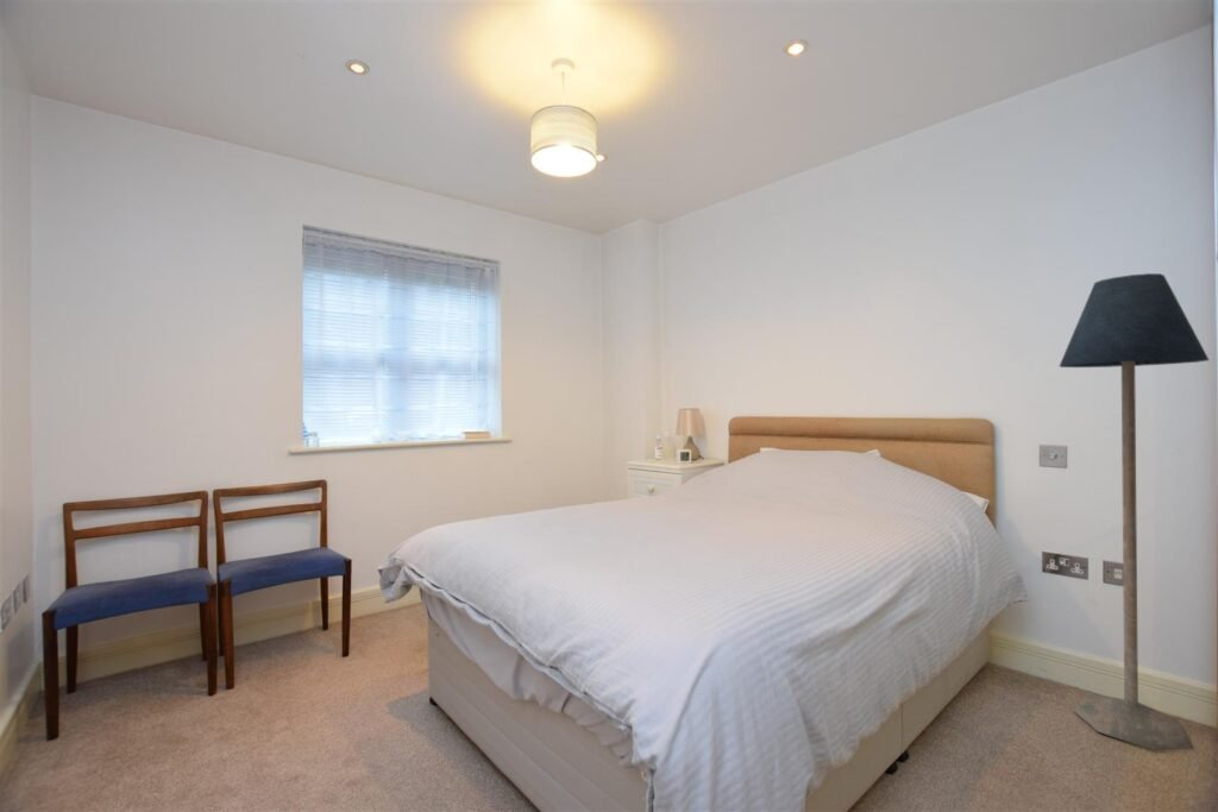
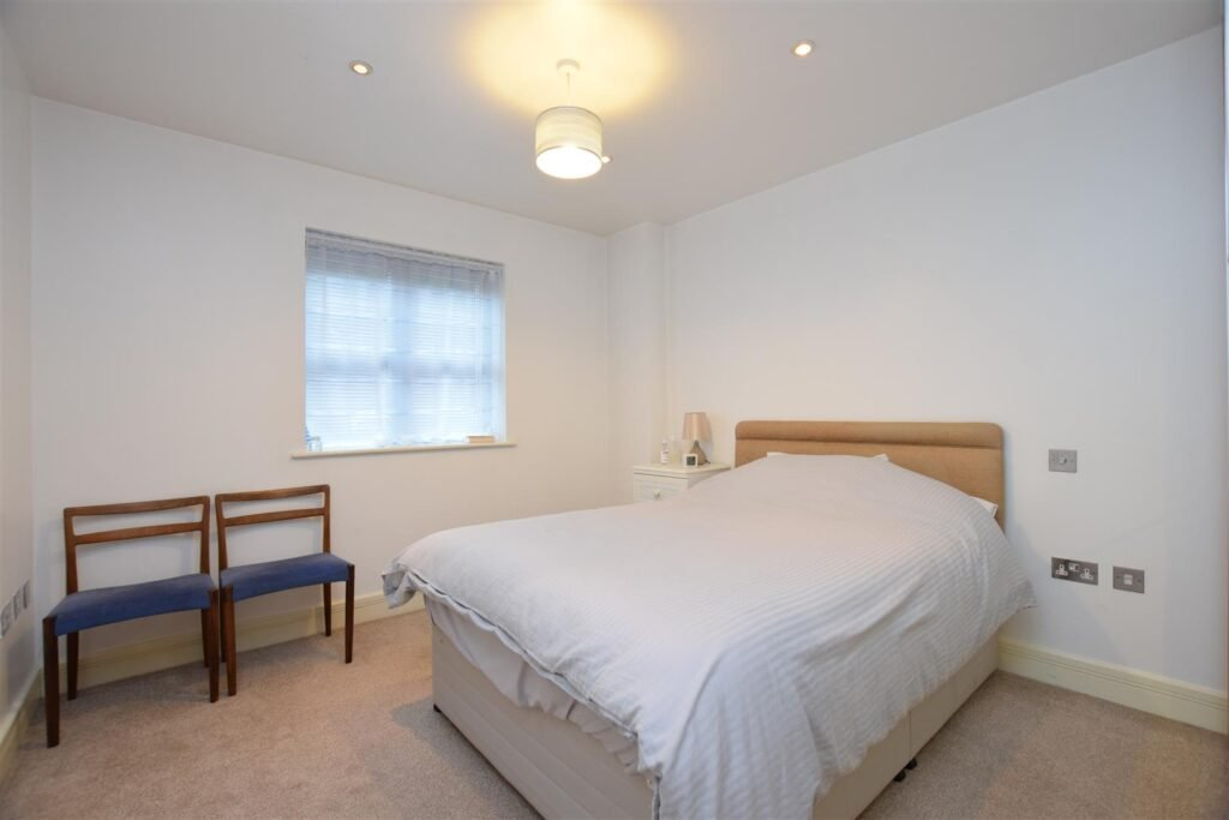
- floor lamp [1059,272,1210,751]
